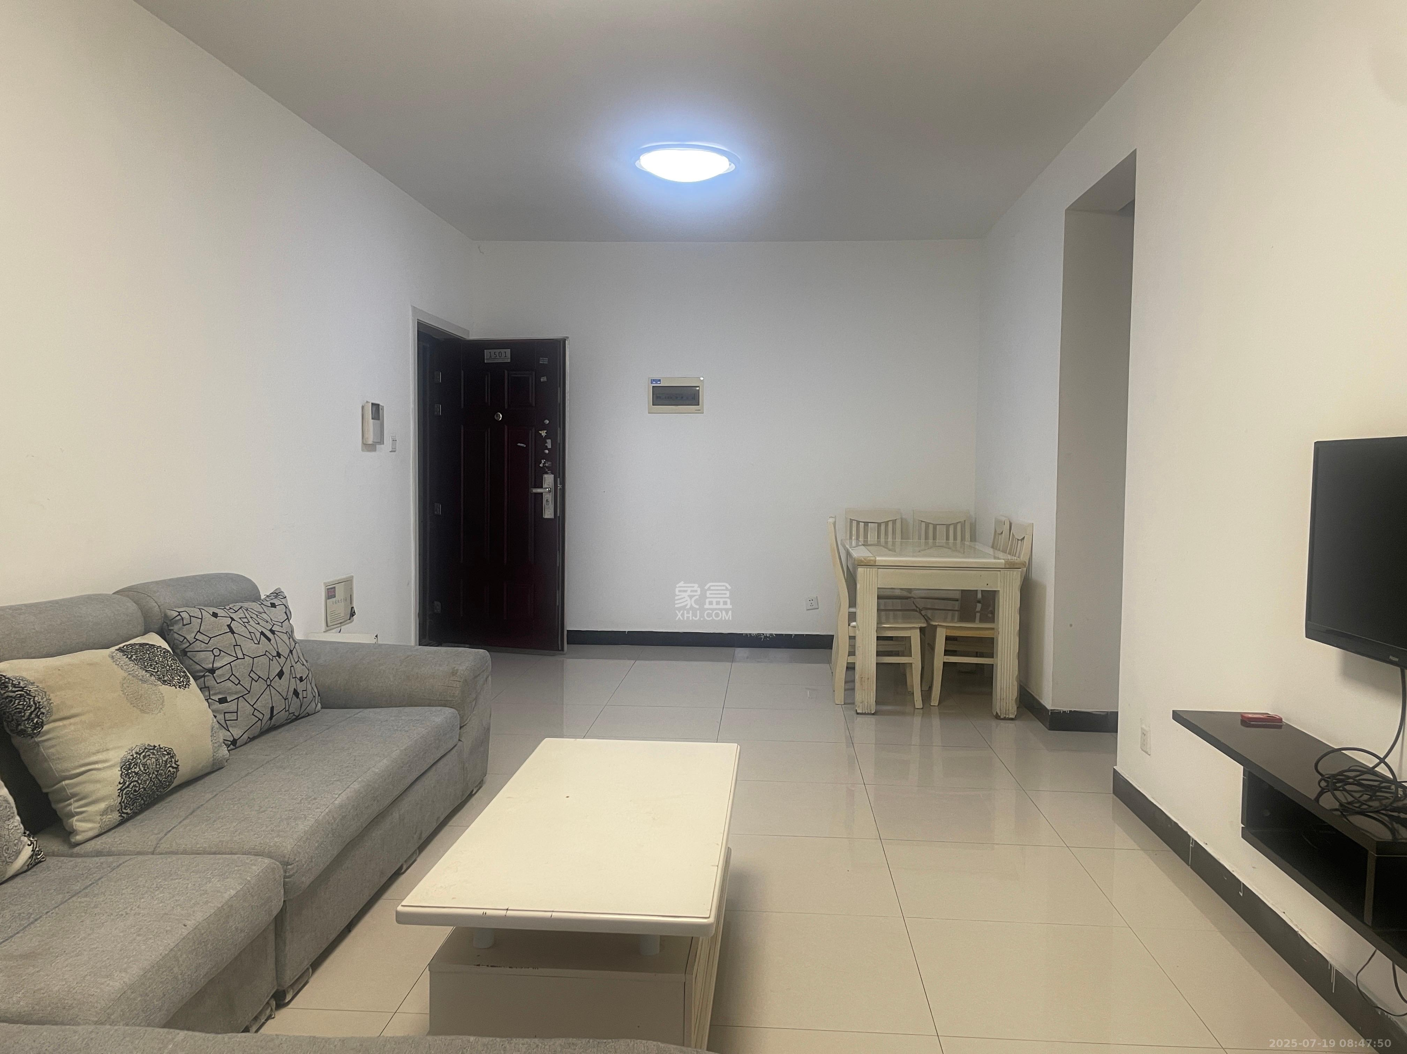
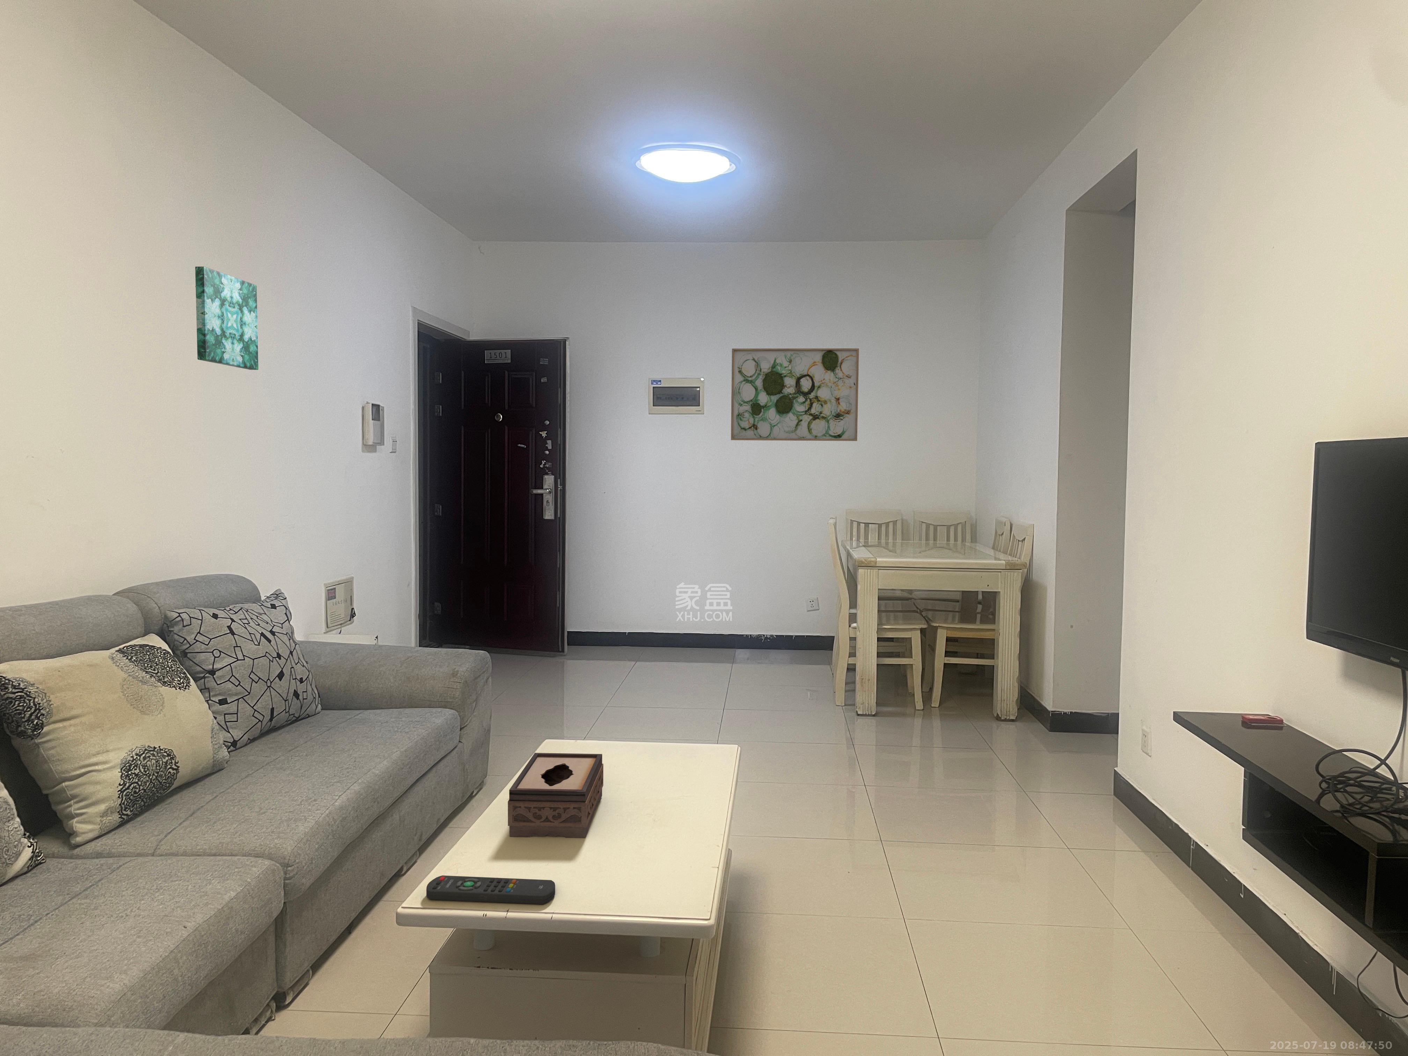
+ wall art [731,348,859,441]
+ remote control [426,875,555,905]
+ tissue box [508,752,604,839]
+ wall art [195,266,258,370]
